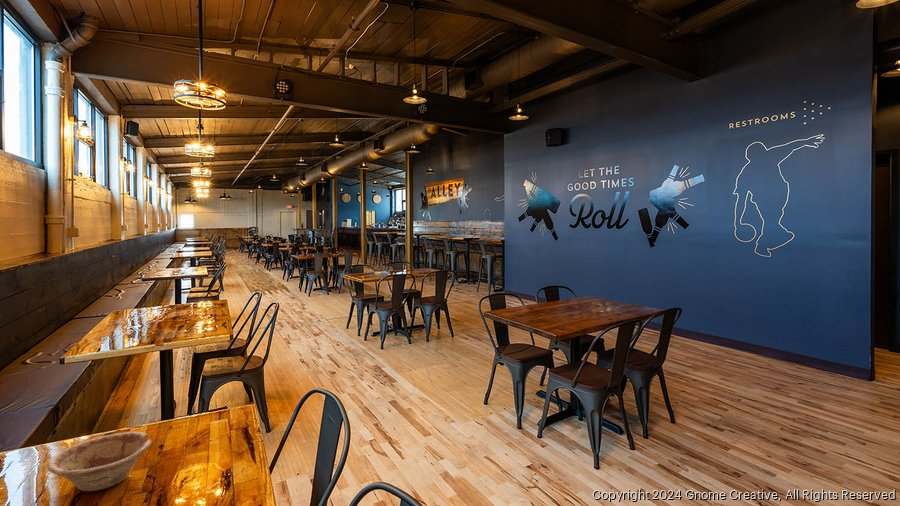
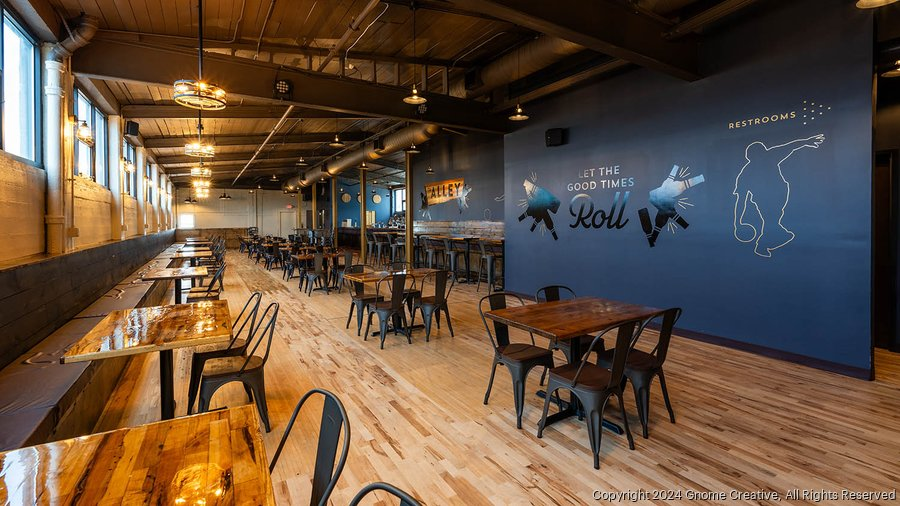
- dish [46,431,153,492]
